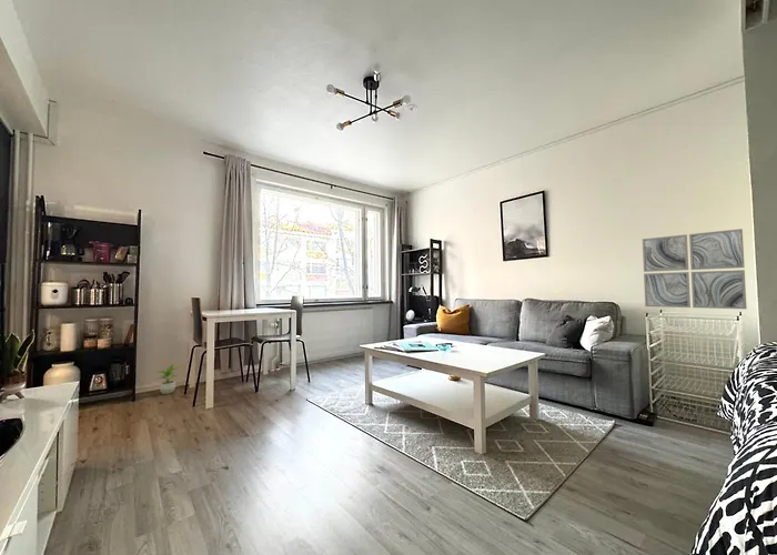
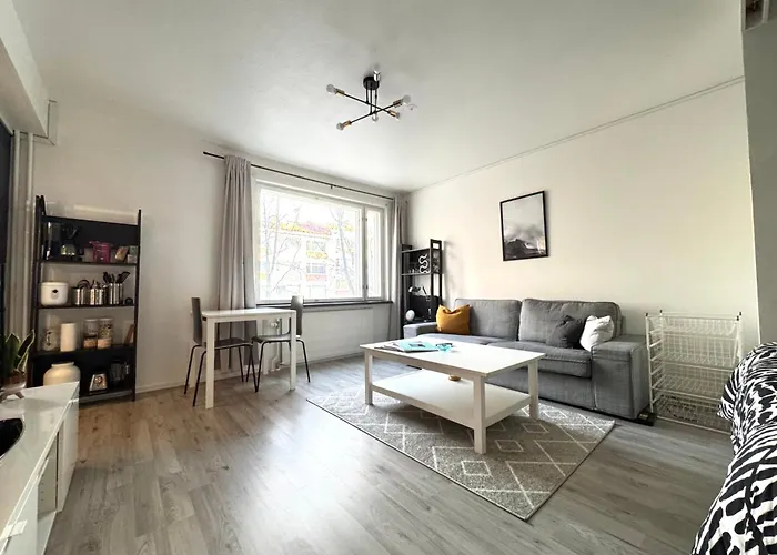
- potted plant [154,363,182,395]
- wall art [642,228,748,310]
